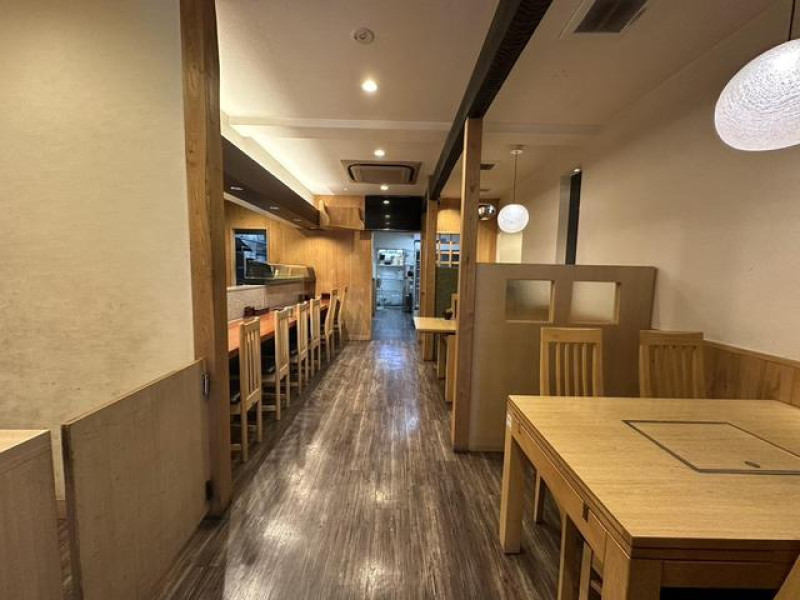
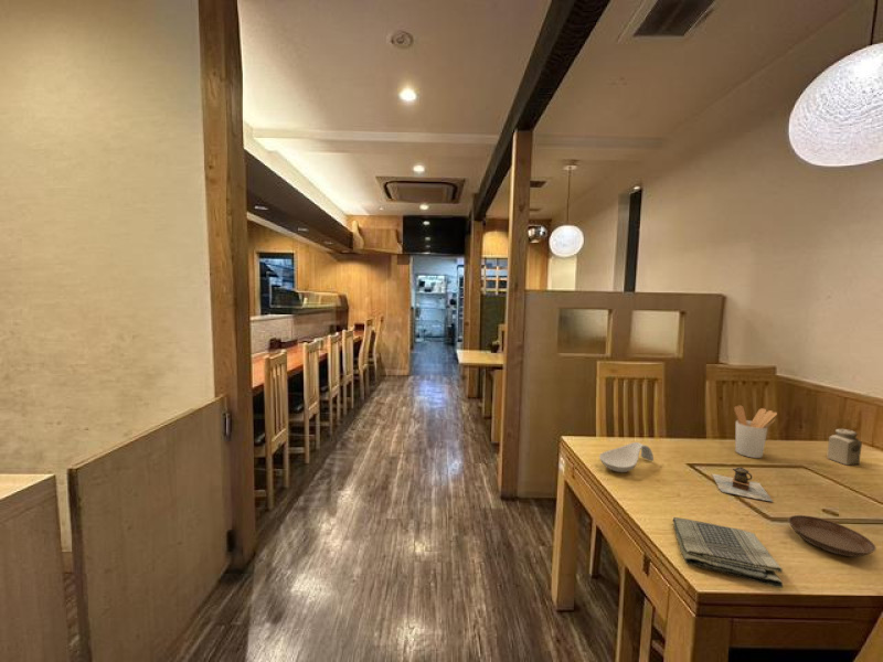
+ teapot [711,466,773,502]
+ salt shaker [827,428,863,467]
+ spoon rest [598,441,655,473]
+ dish towel [671,516,784,589]
+ saucer [787,514,877,558]
+ utensil holder [733,404,778,459]
